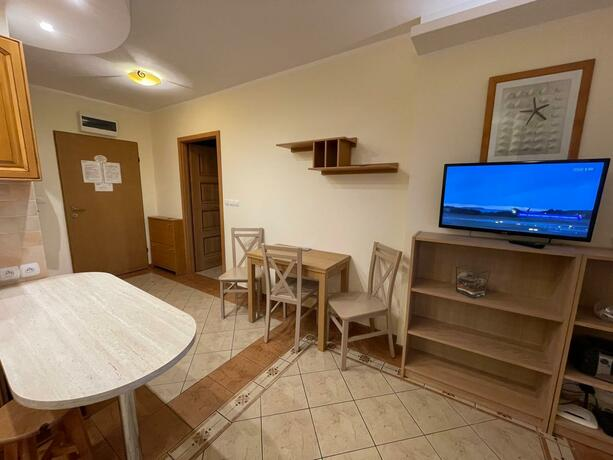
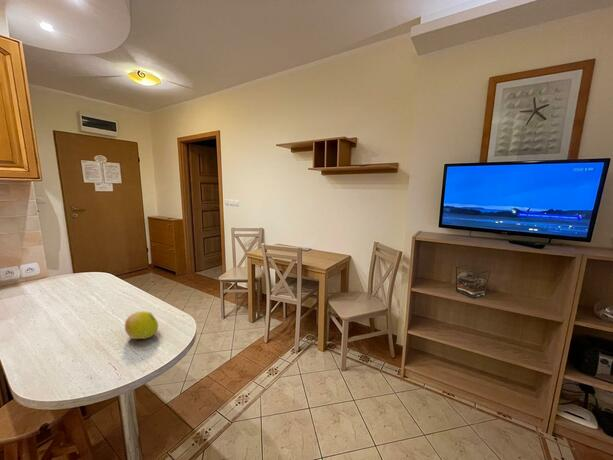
+ fruit [124,311,159,340]
